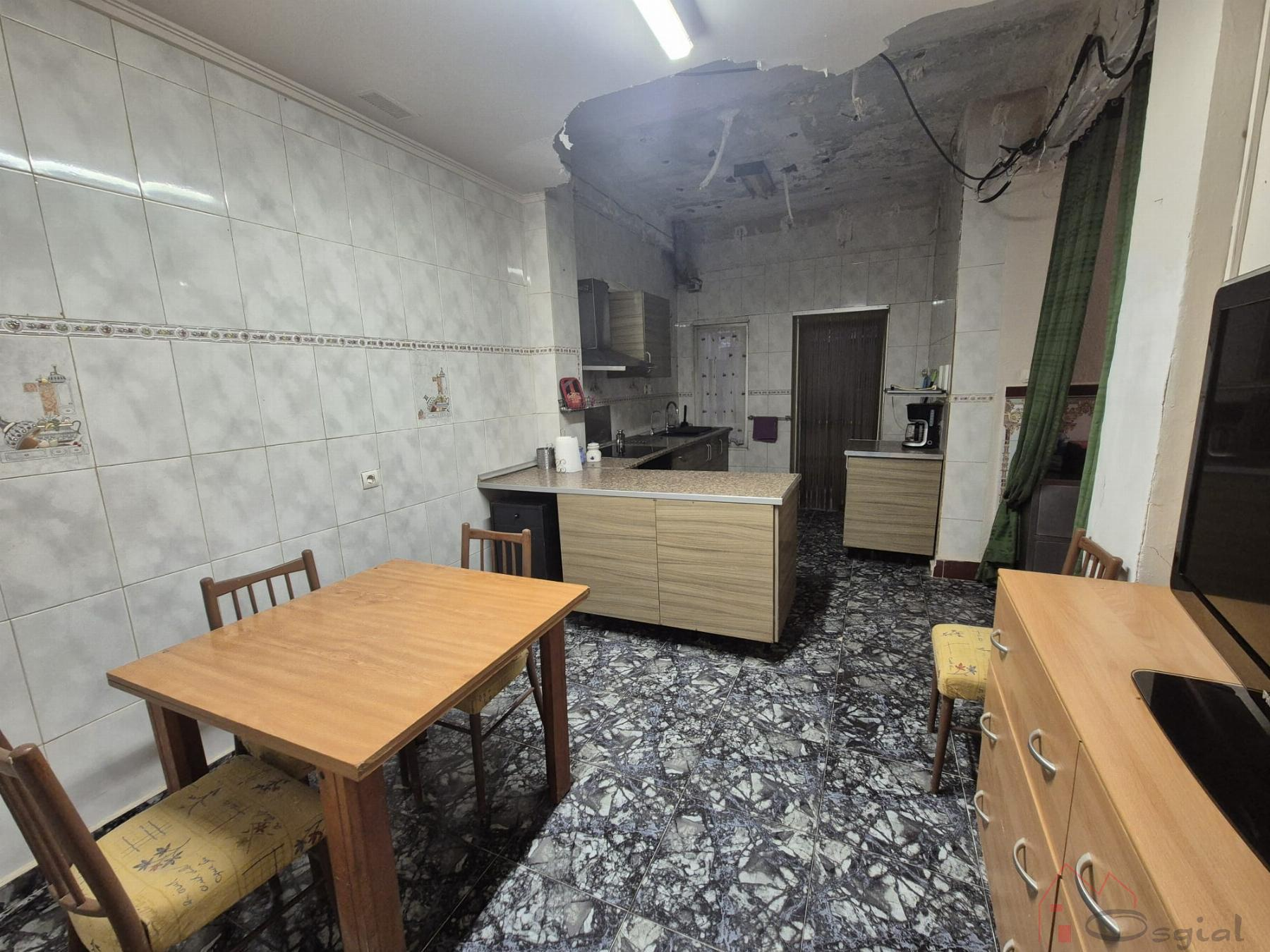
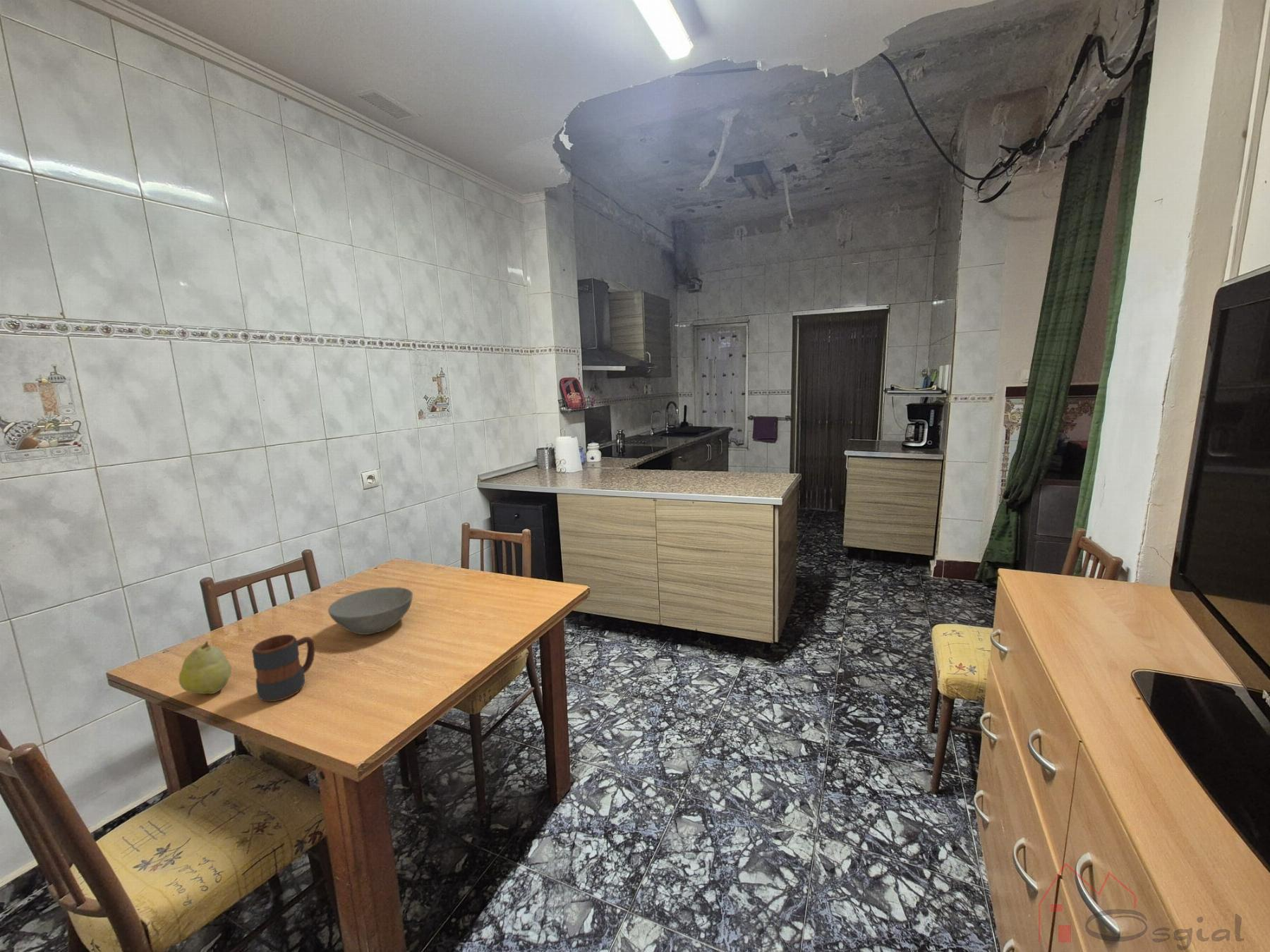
+ bowl [327,587,413,635]
+ mug [251,634,316,702]
+ fruit [178,640,232,695]
